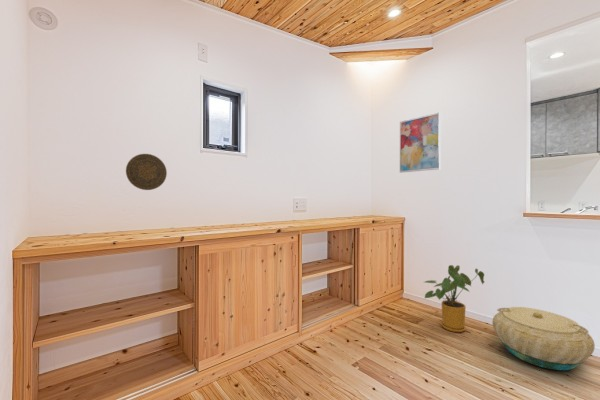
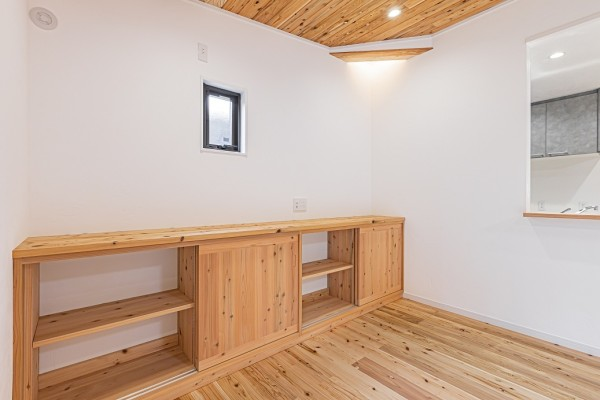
- basket [491,306,596,371]
- wall art [399,111,442,174]
- house plant [424,264,485,333]
- decorative plate [125,153,168,191]
